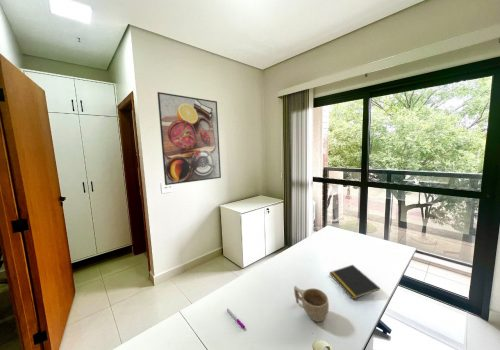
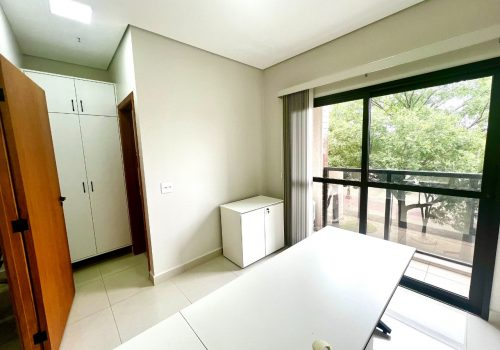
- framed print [156,91,222,186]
- cup [293,285,330,323]
- notepad [328,264,381,300]
- pen [226,308,246,330]
